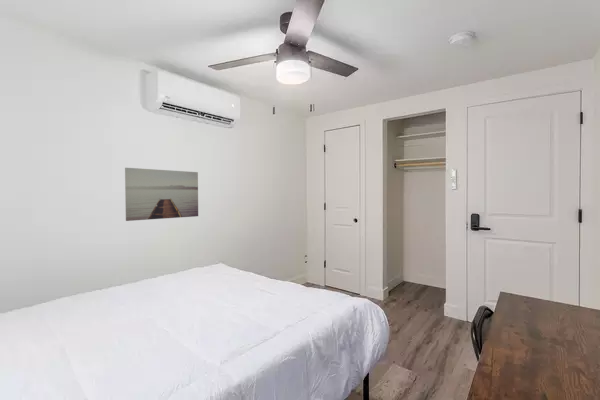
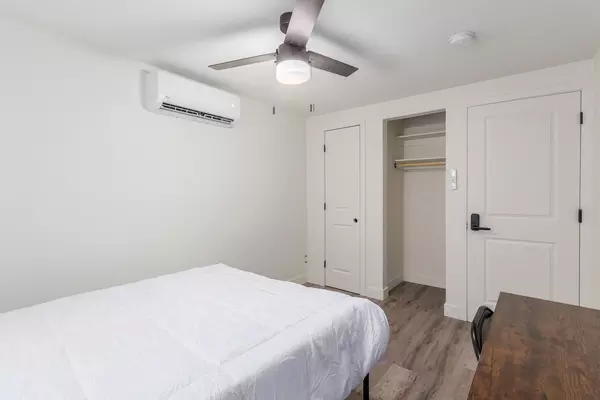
- wall art [124,167,199,222]
